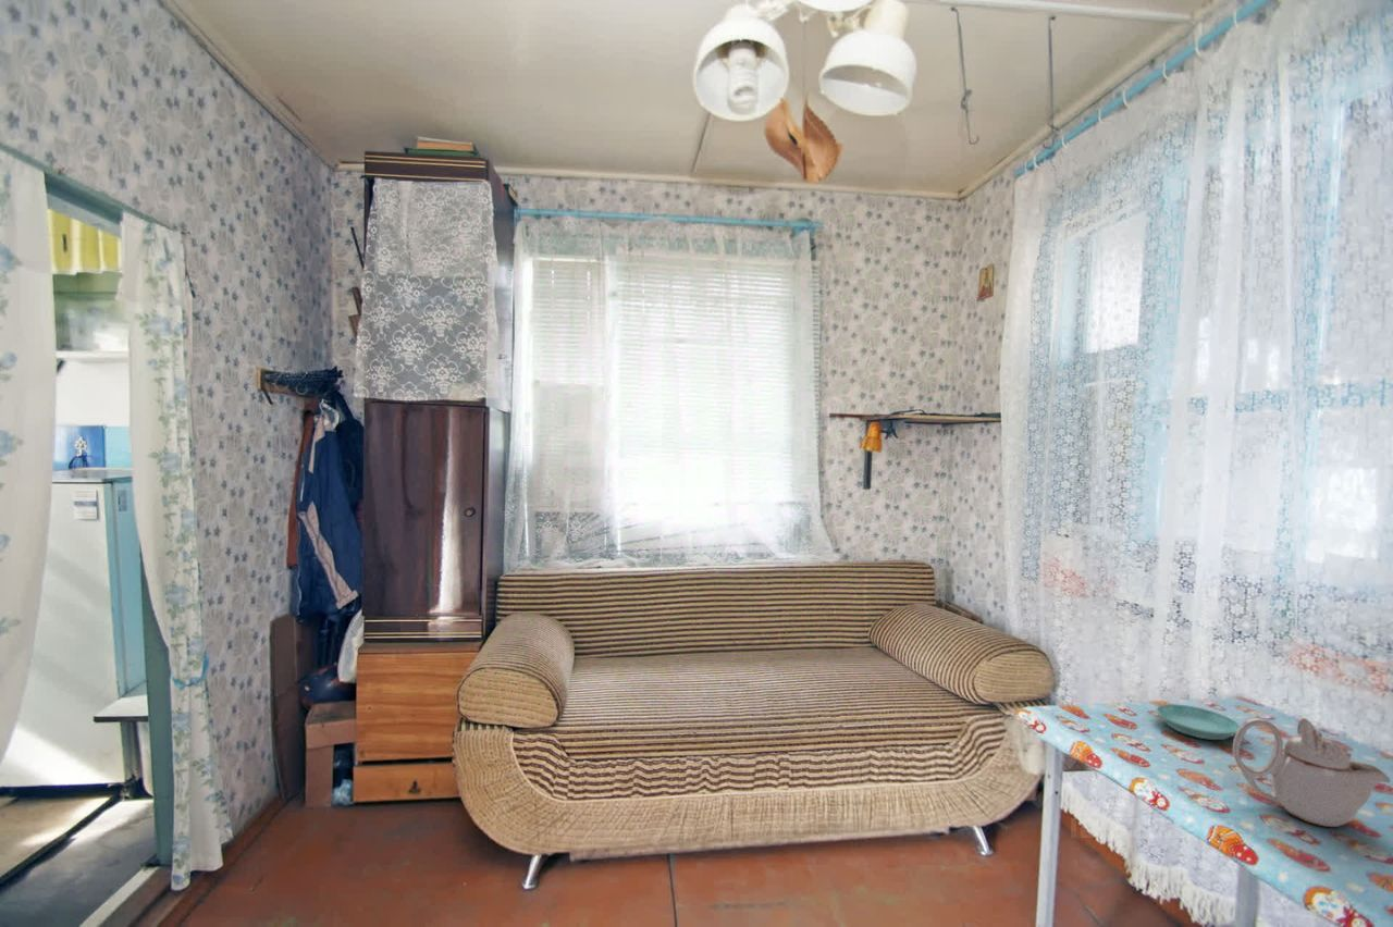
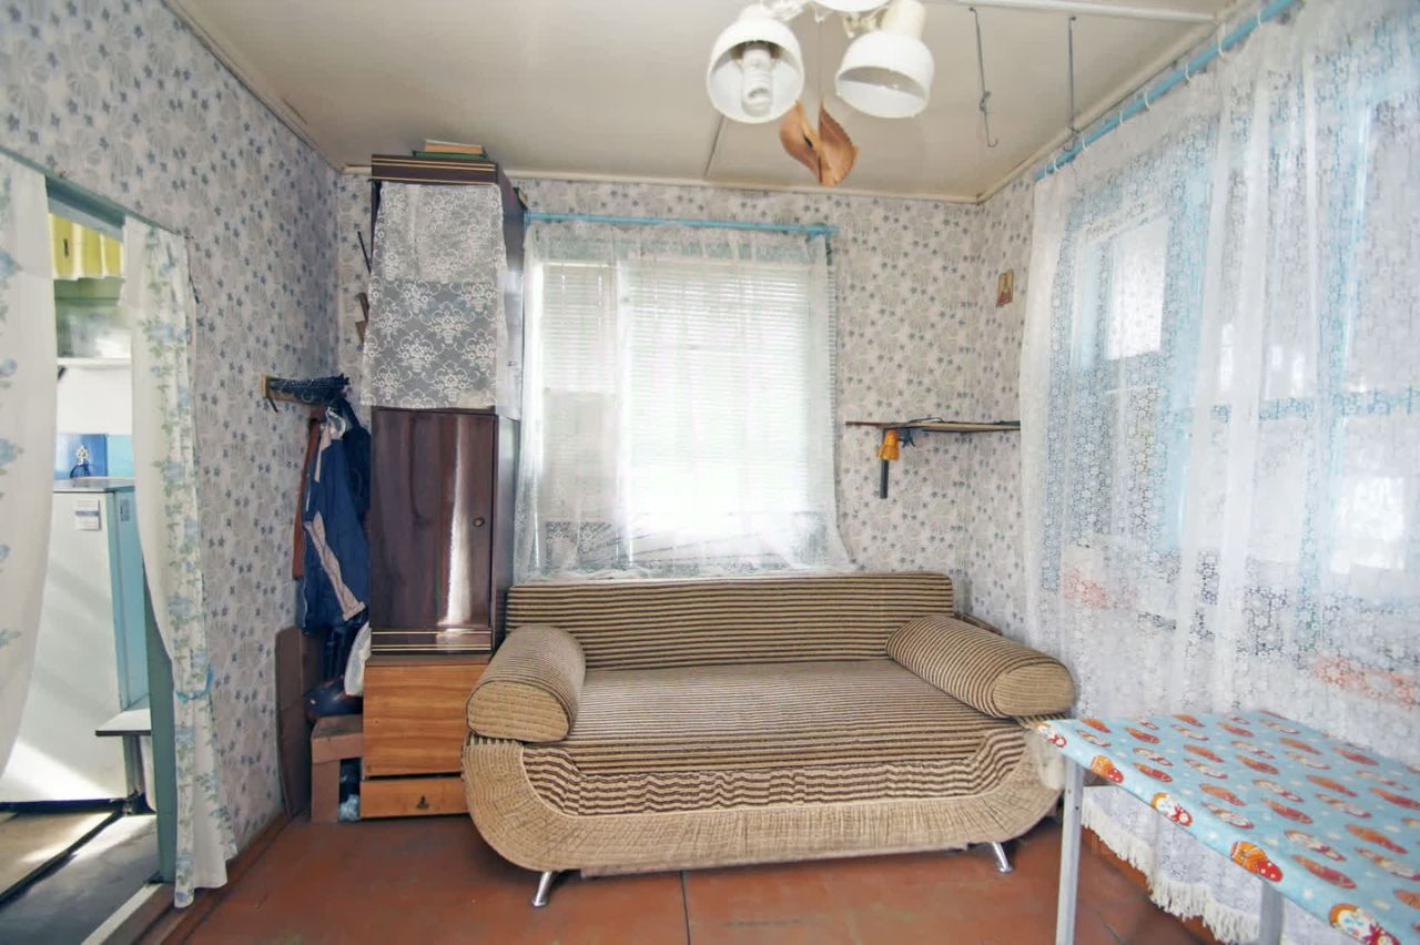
- teapot [1232,717,1391,828]
- saucer [1155,703,1241,741]
